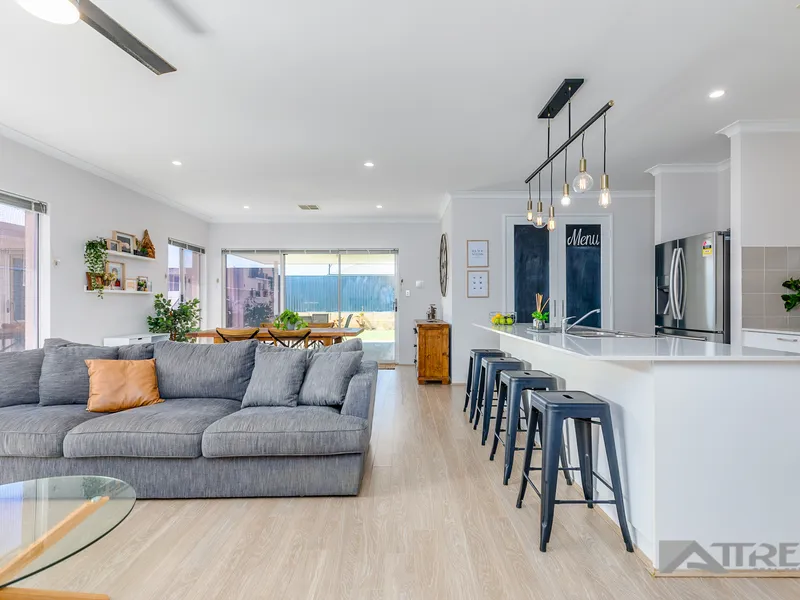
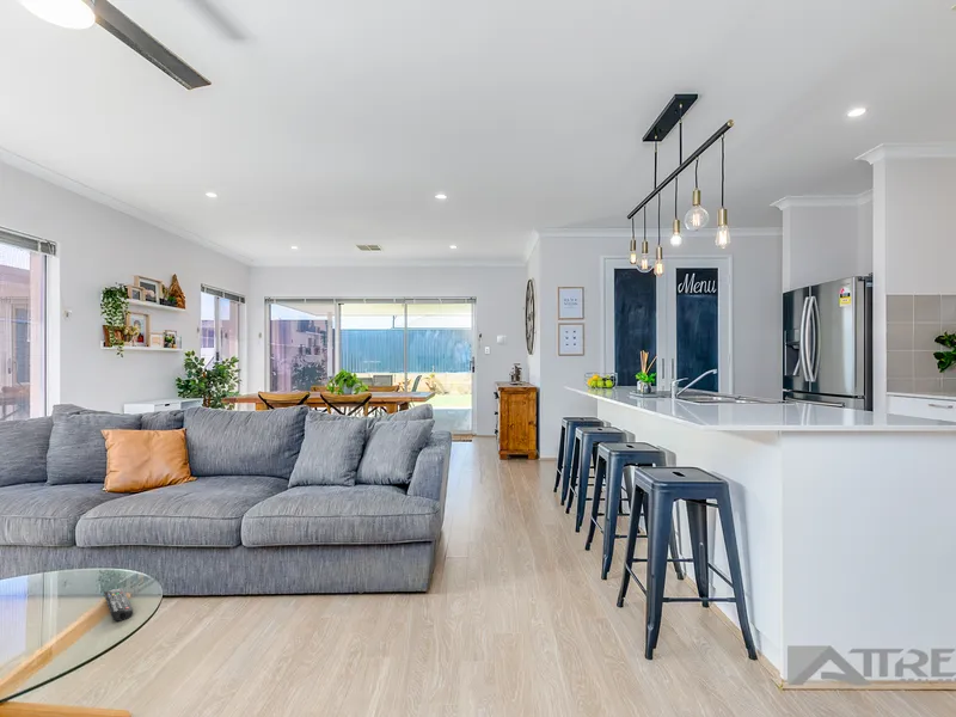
+ remote control [103,587,134,623]
